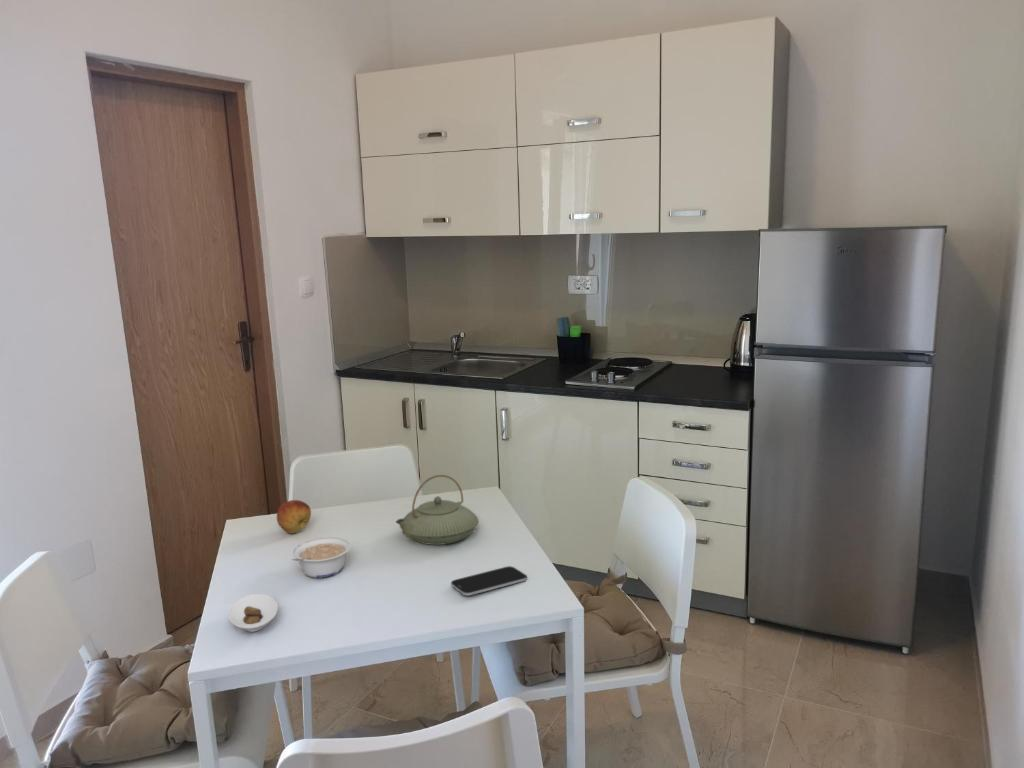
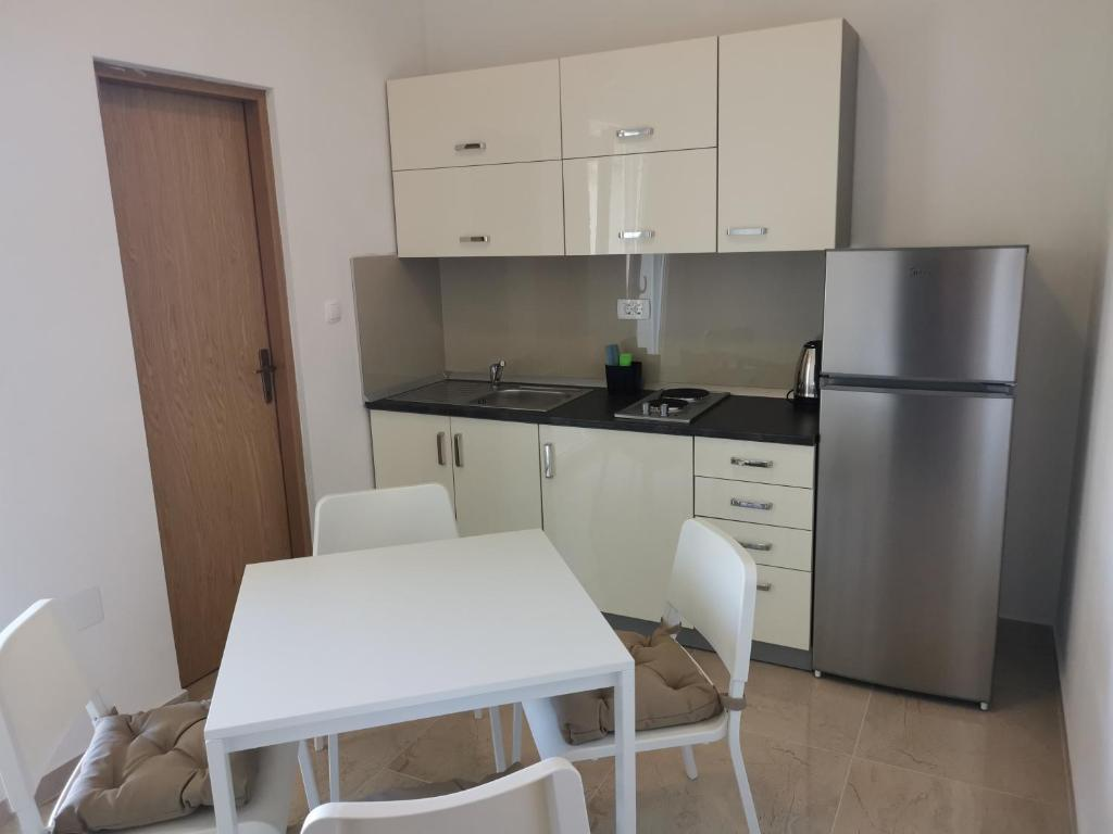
- fruit [276,499,312,535]
- smartphone [450,565,528,597]
- teapot [395,474,479,546]
- legume [291,536,352,579]
- saucer [227,593,279,633]
